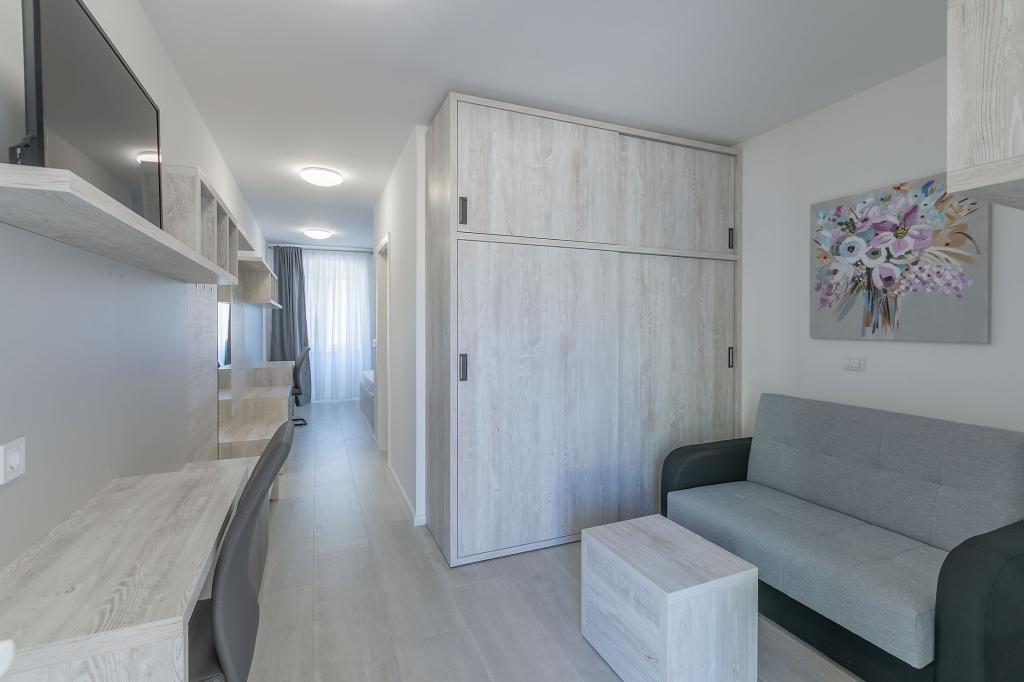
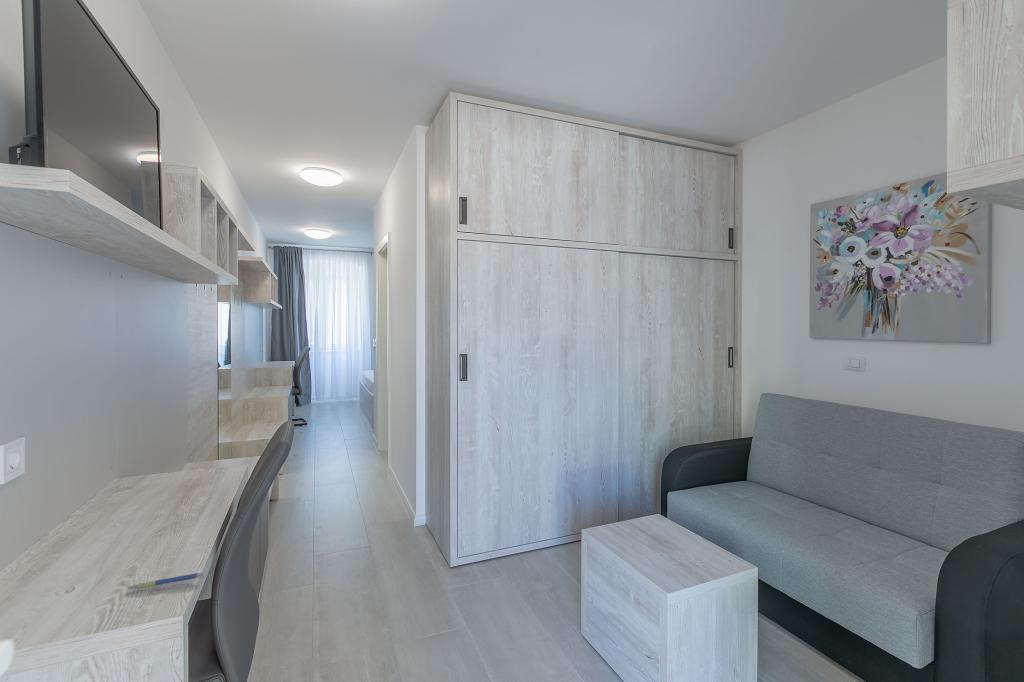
+ pen [127,572,204,590]
